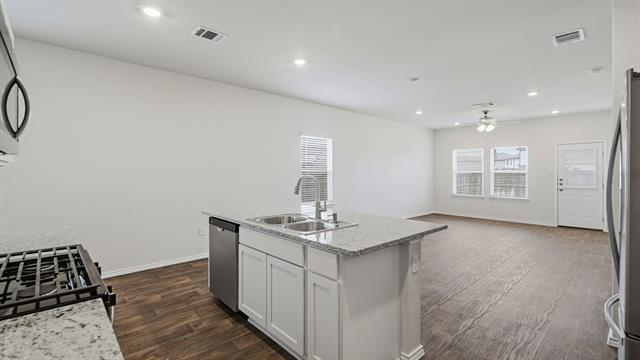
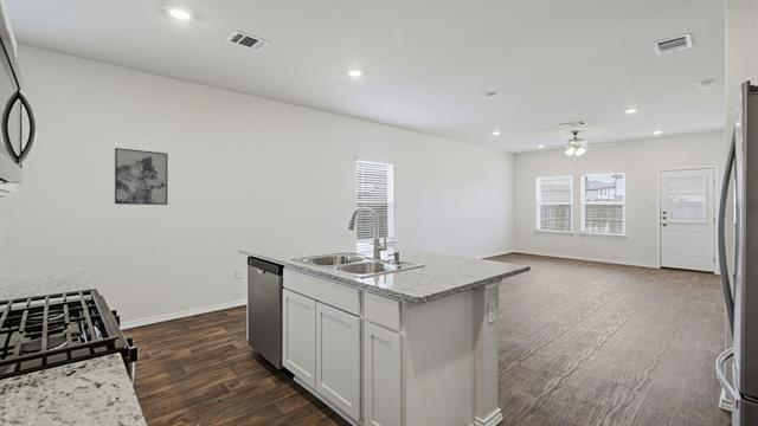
+ wall art [114,147,169,206]
